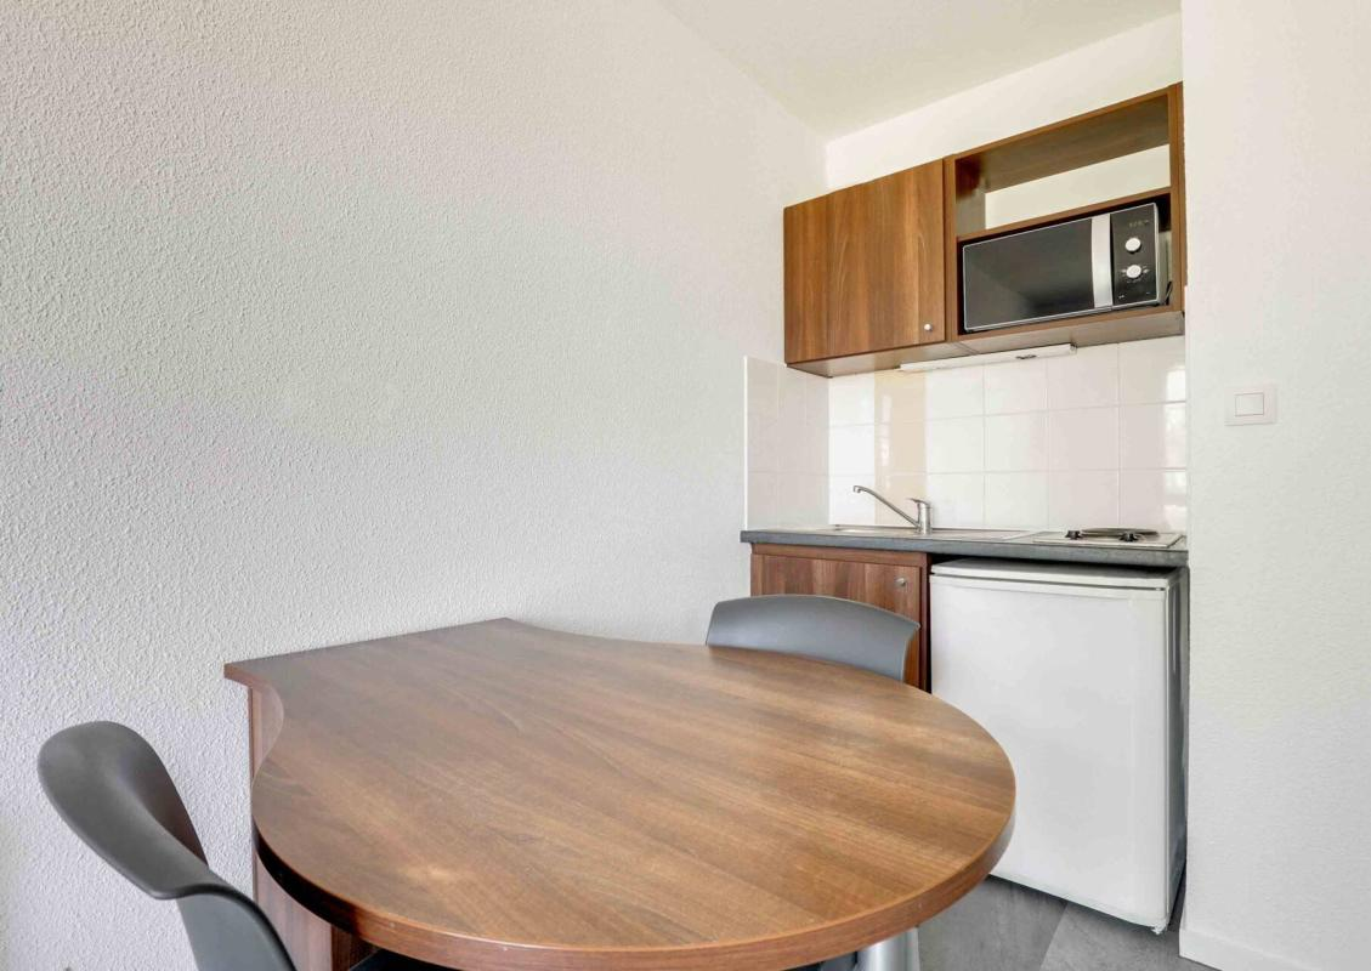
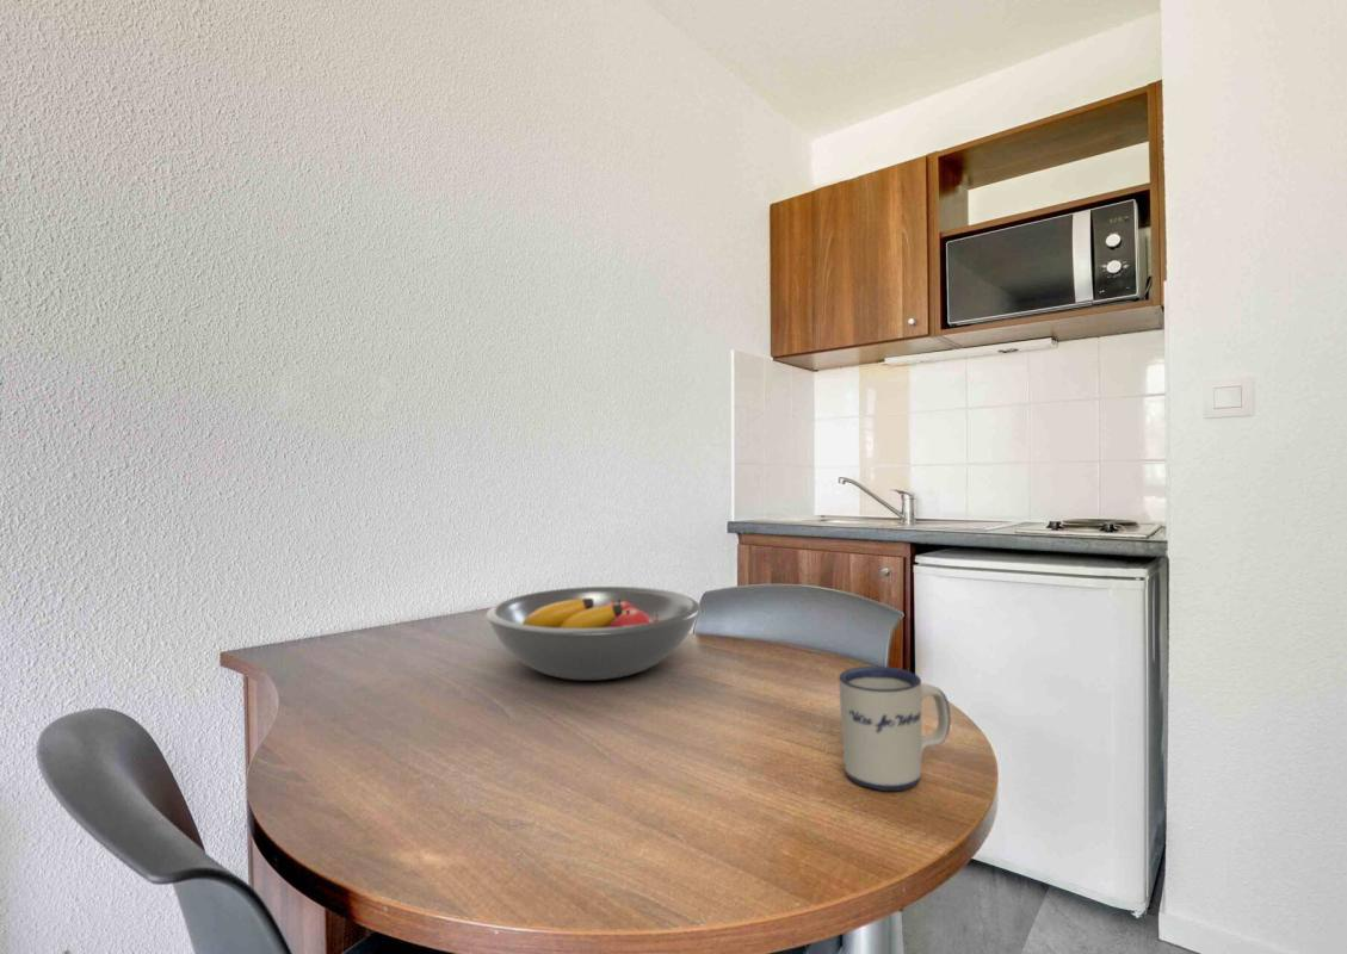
+ fruit bowl [484,586,702,681]
+ mug [838,665,951,792]
